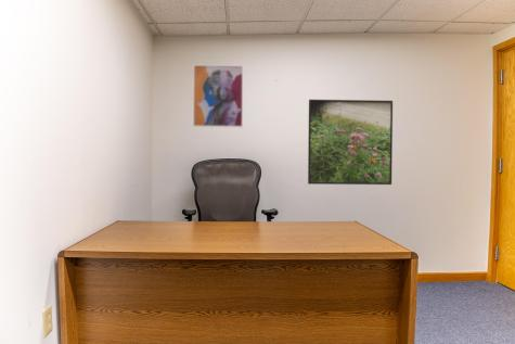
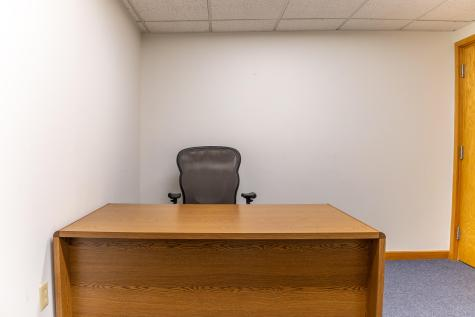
- wall art [192,63,244,129]
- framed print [307,99,394,186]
